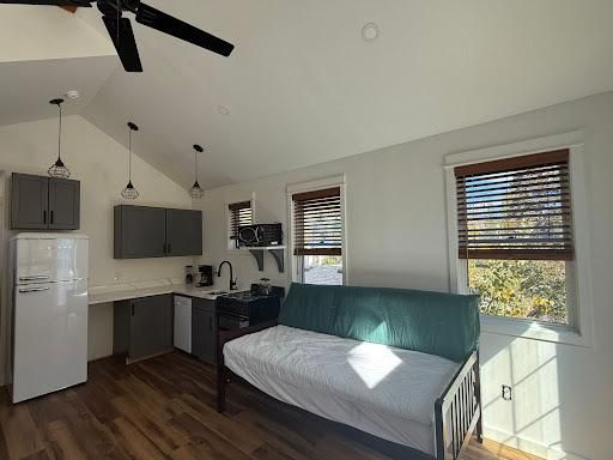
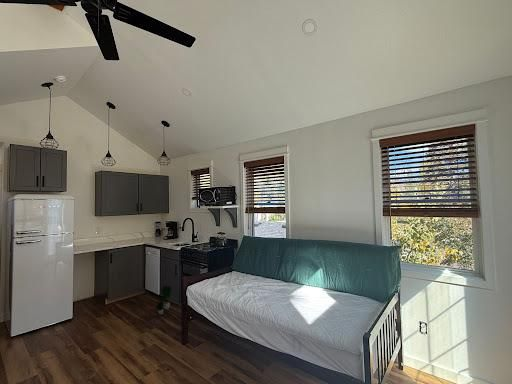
+ potted plant [154,284,172,315]
